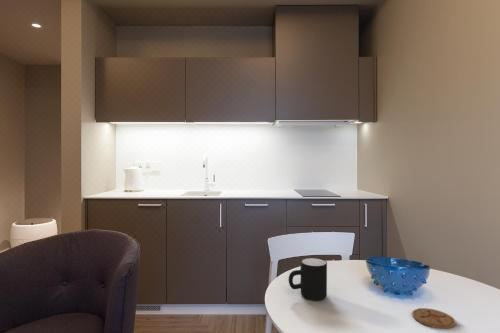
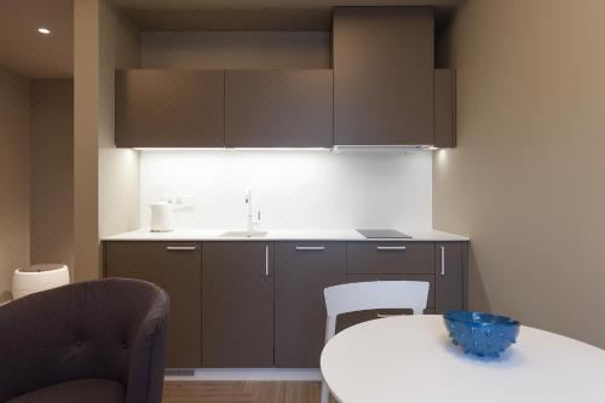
- mug [288,257,328,301]
- coaster [411,307,457,330]
